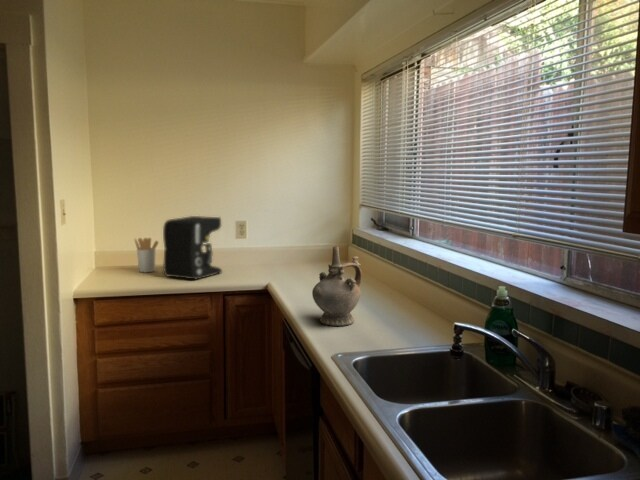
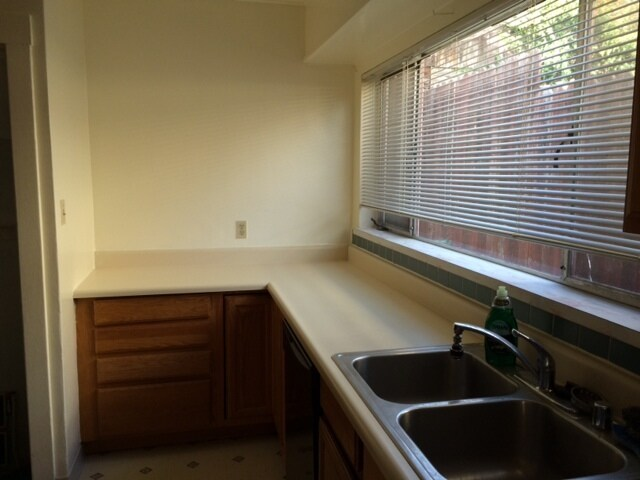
- ceremonial vessel [311,245,363,327]
- coffee maker [162,215,223,280]
- utensil holder [133,237,160,273]
